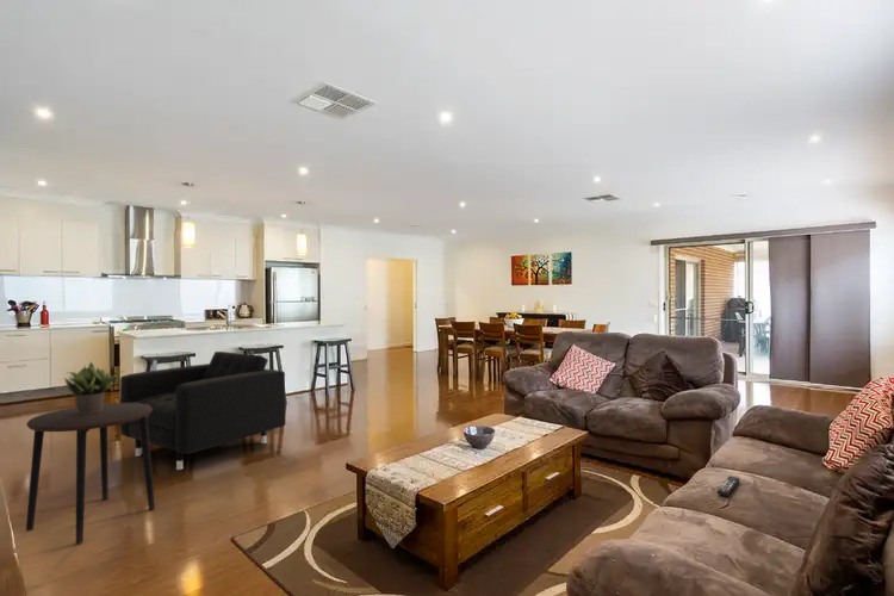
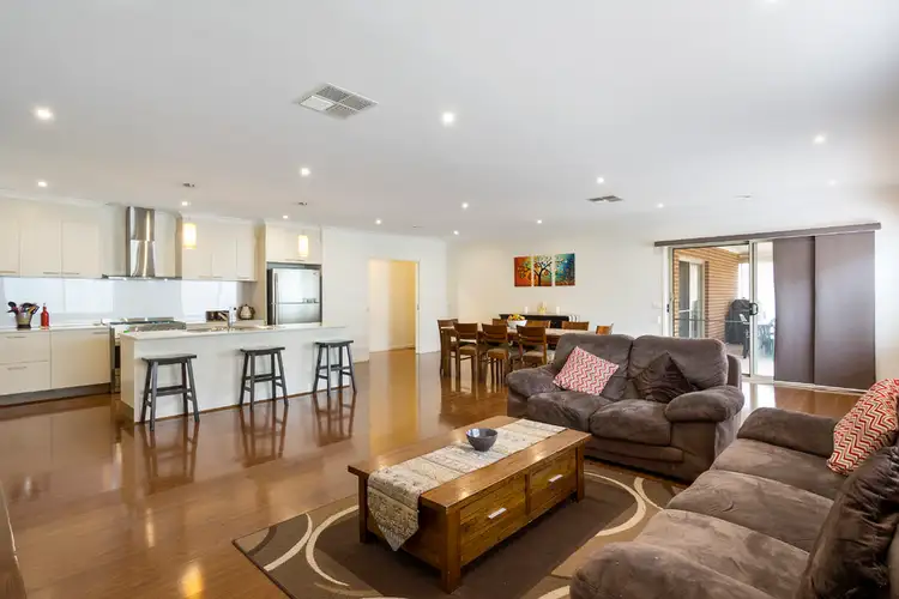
- armchair [119,350,287,471]
- remote control [716,474,740,497]
- potted plant [62,360,126,414]
- side table [25,402,156,545]
